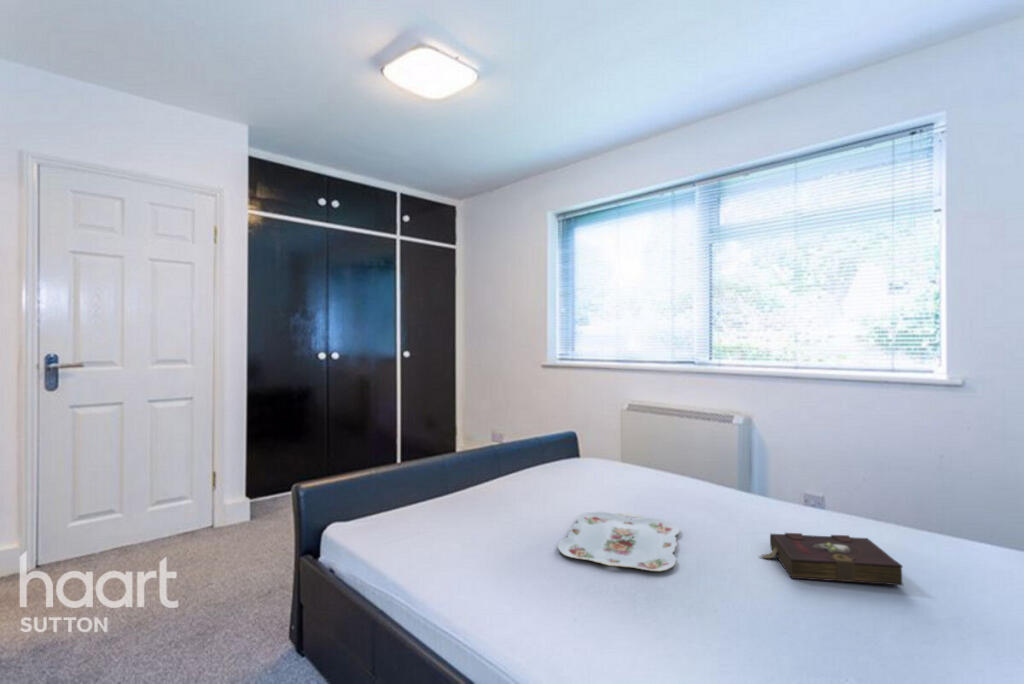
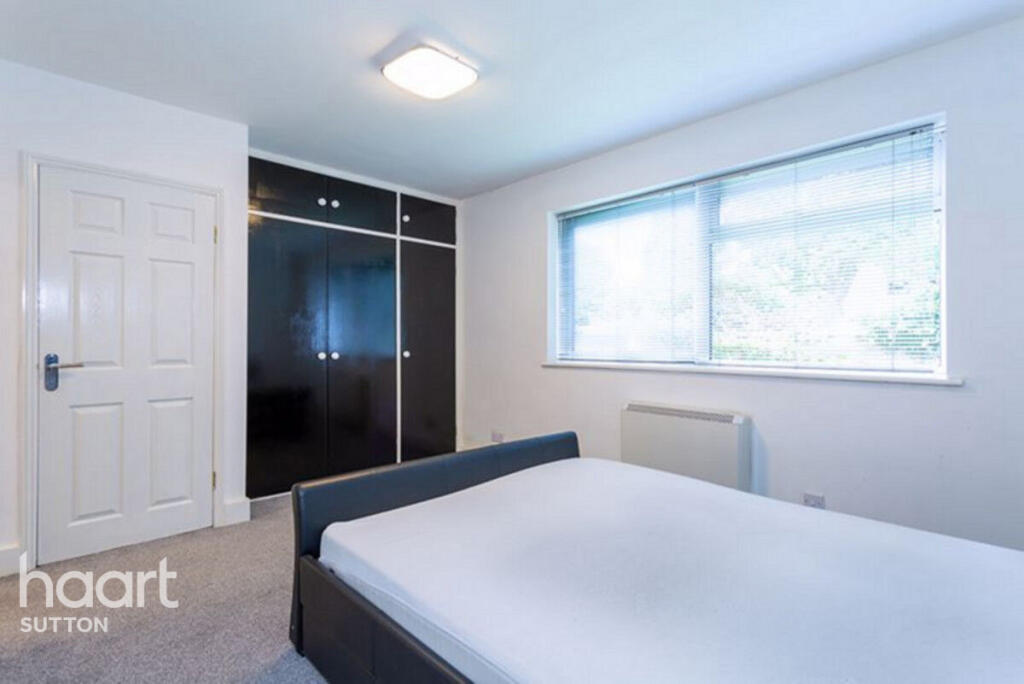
- serving tray [557,511,681,572]
- book [757,532,904,587]
